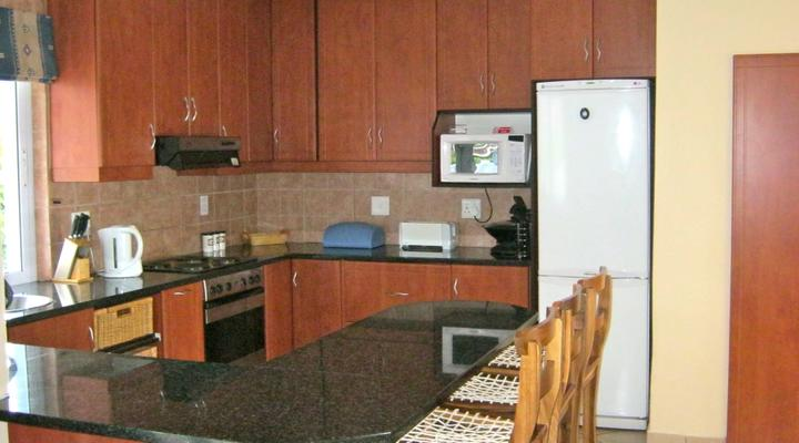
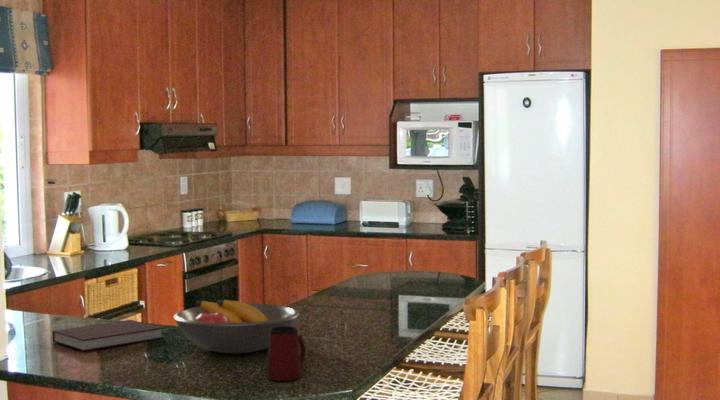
+ mug [266,326,307,382]
+ fruit bowl [173,299,301,354]
+ notebook [52,319,164,352]
